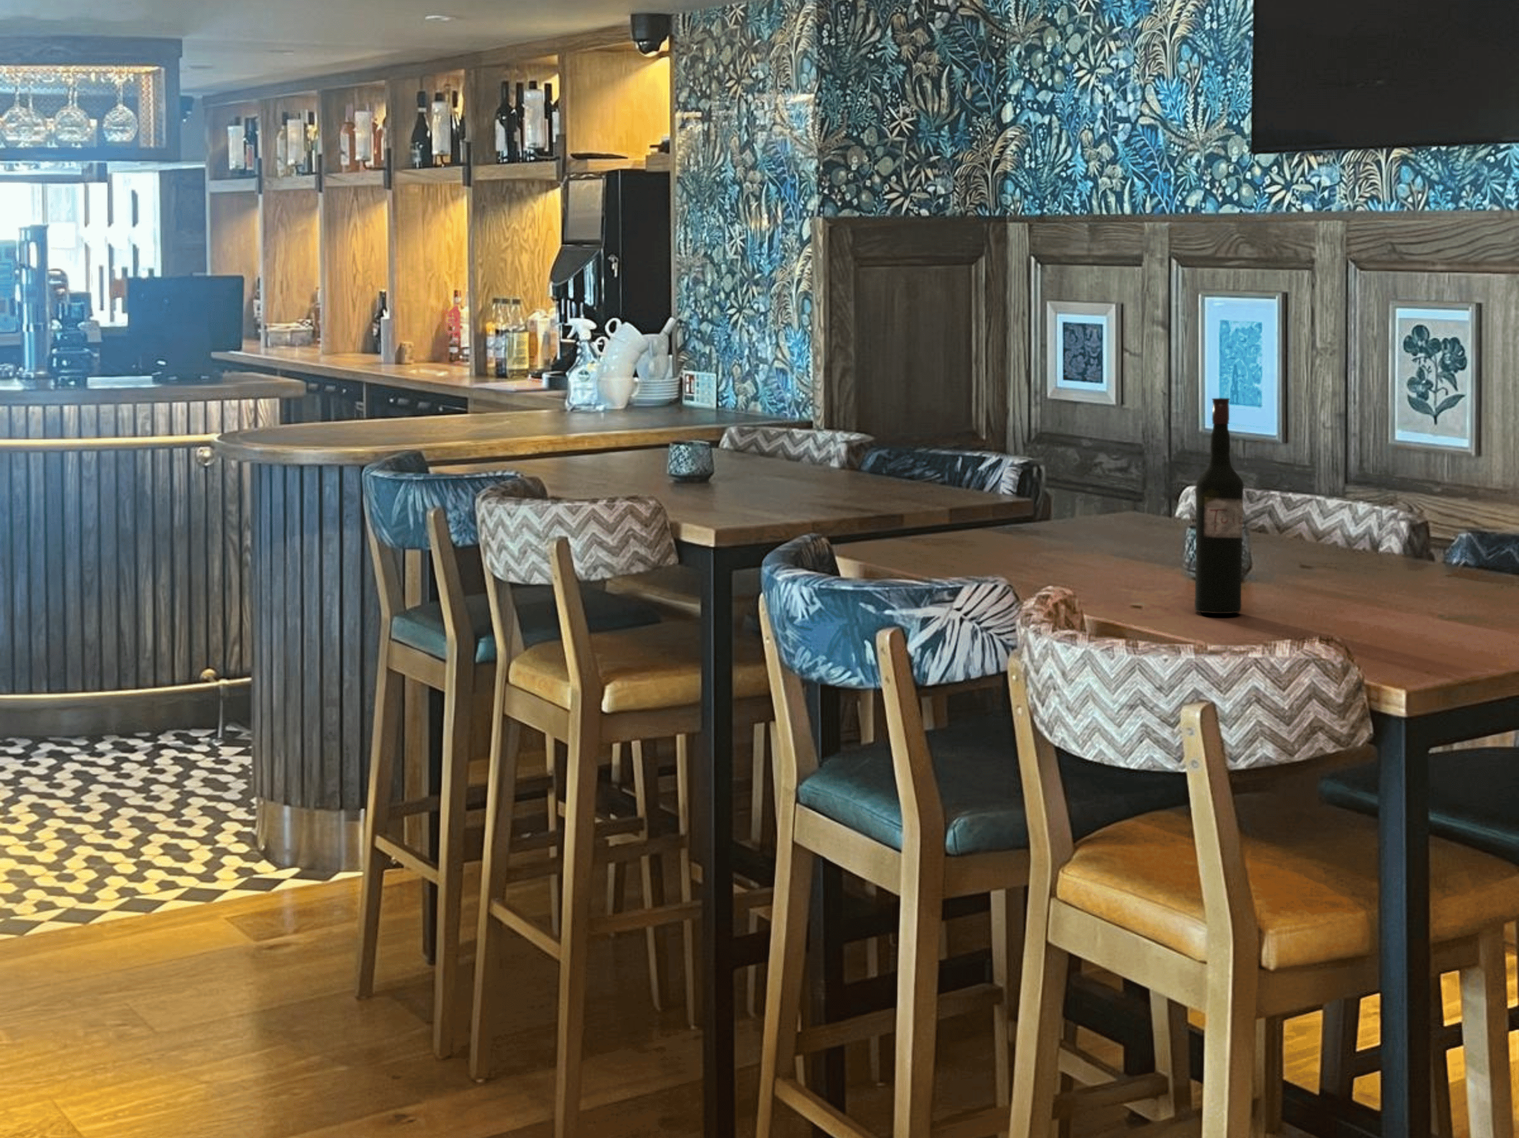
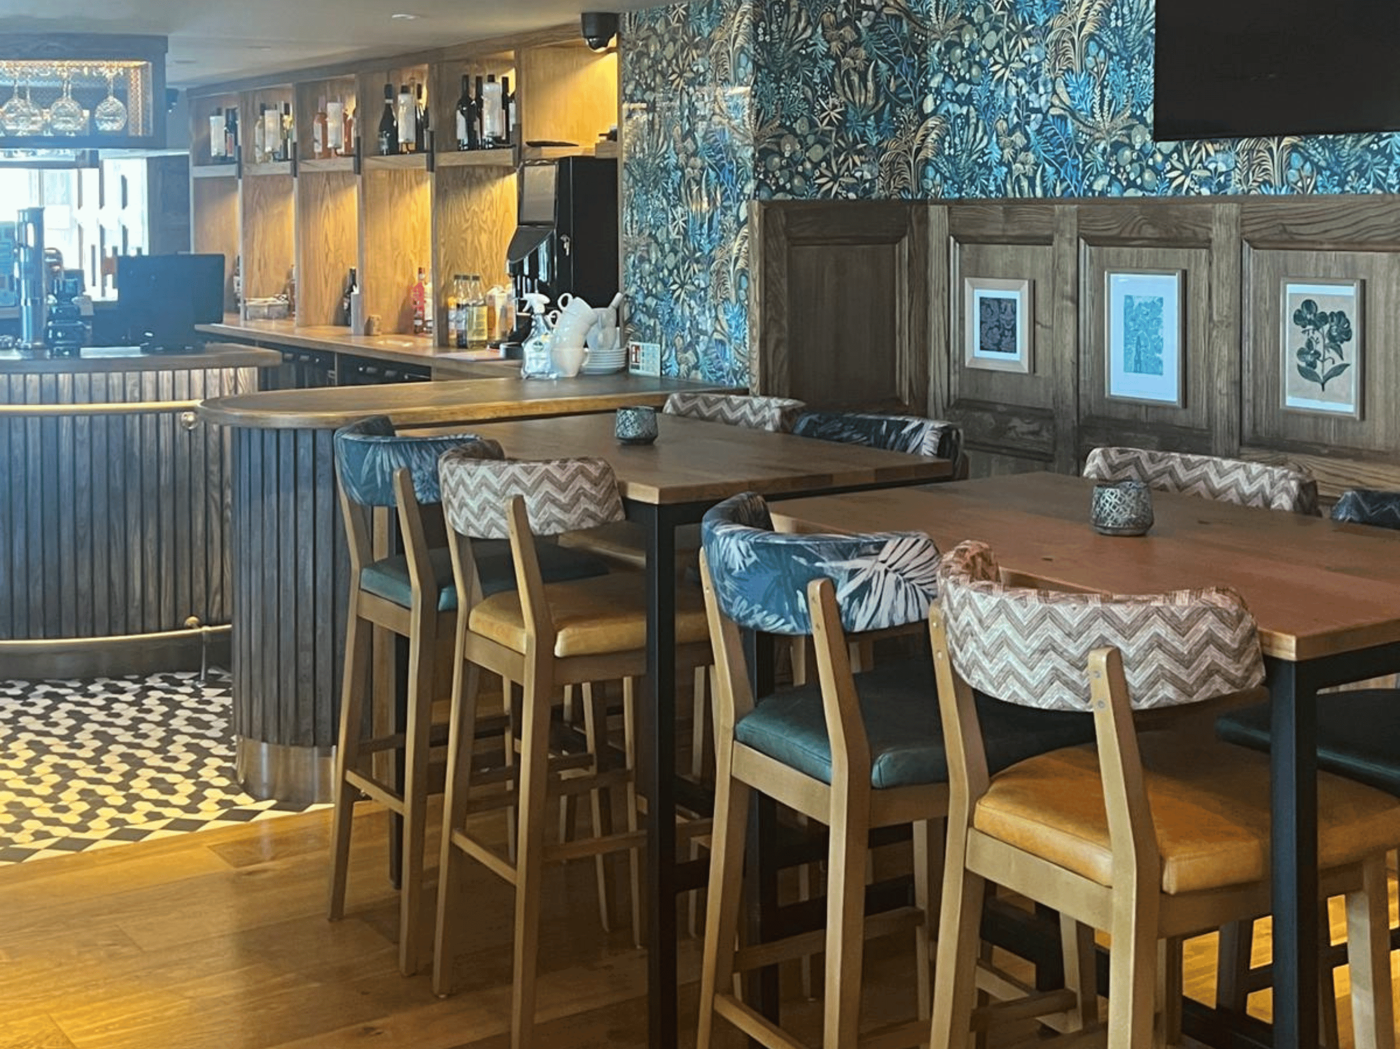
- wine bottle [1194,397,1244,614]
